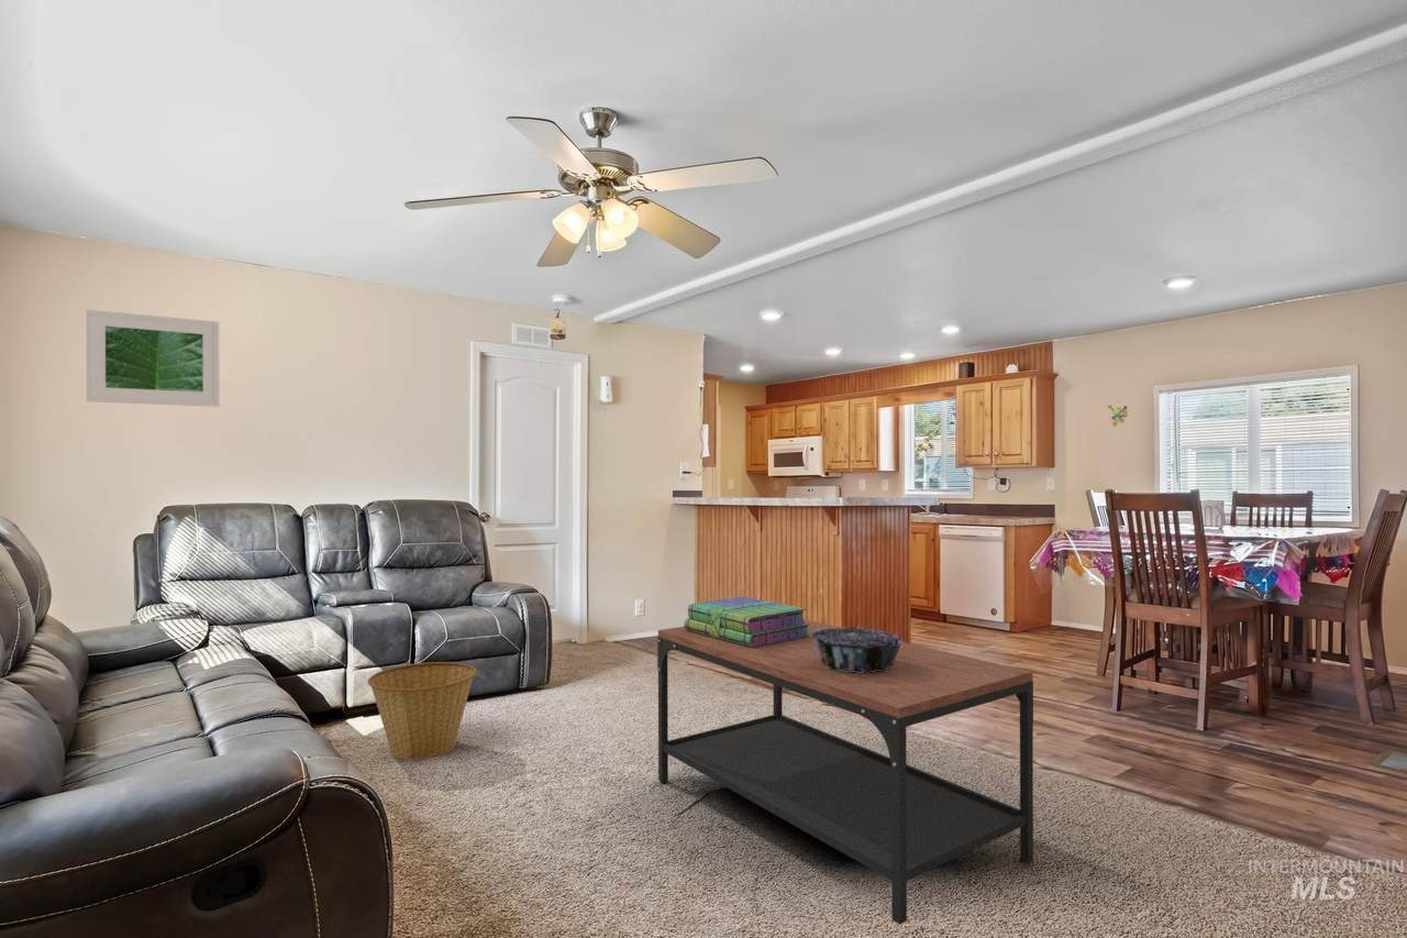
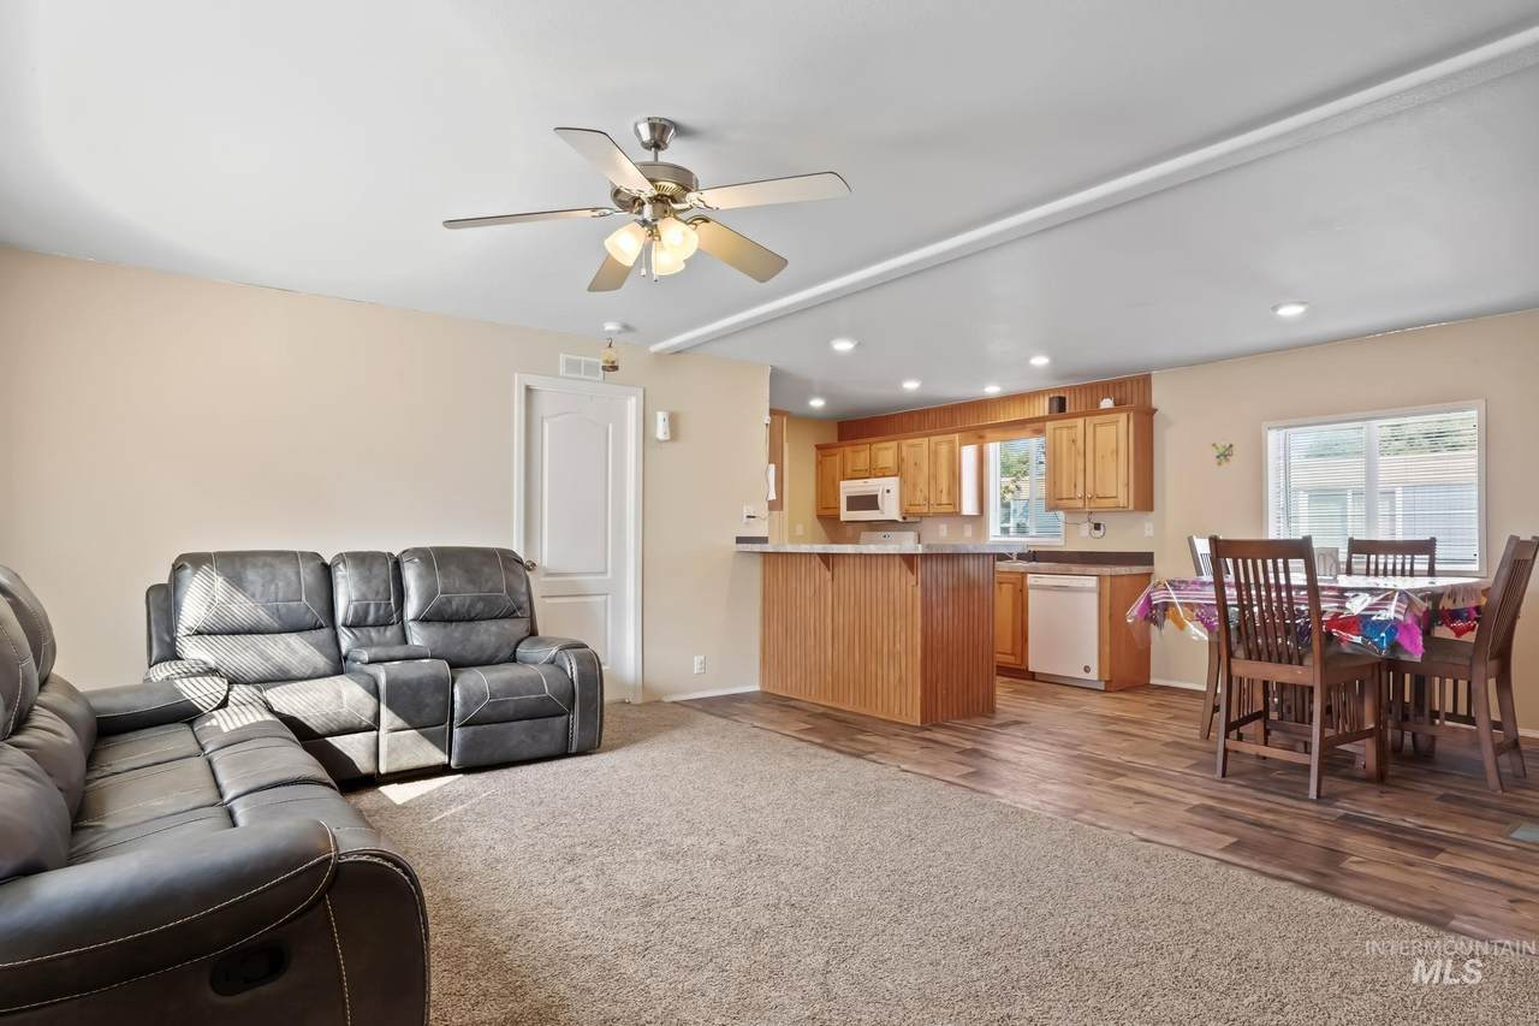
- stack of books [683,595,810,648]
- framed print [86,308,221,408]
- coffee table [656,617,1034,925]
- decorative bowl [810,627,905,673]
- basket [367,661,478,760]
